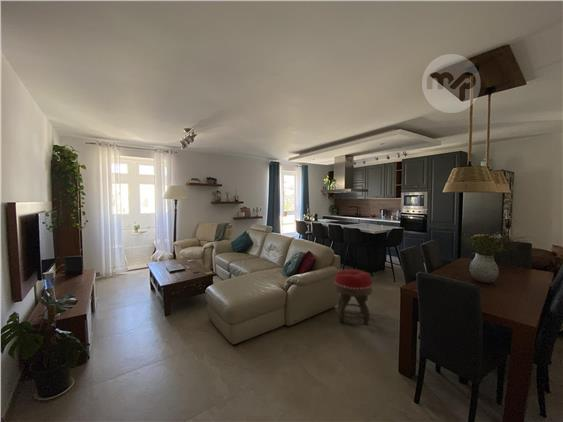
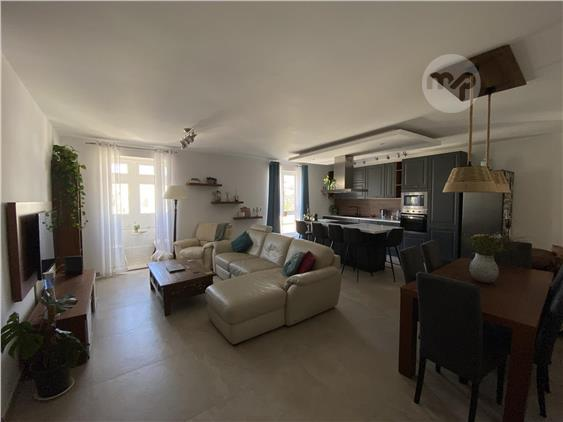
- footstool [333,268,373,326]
